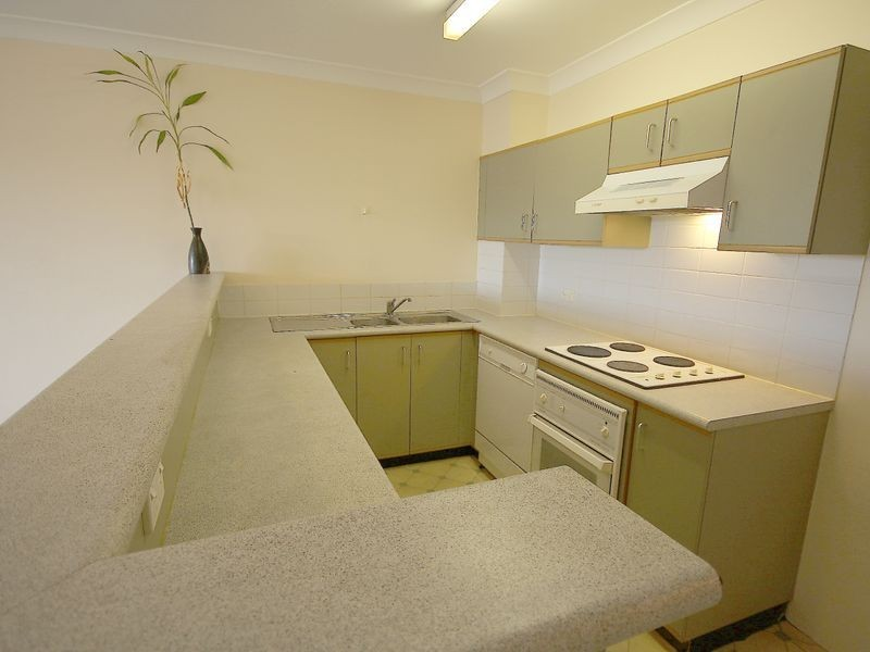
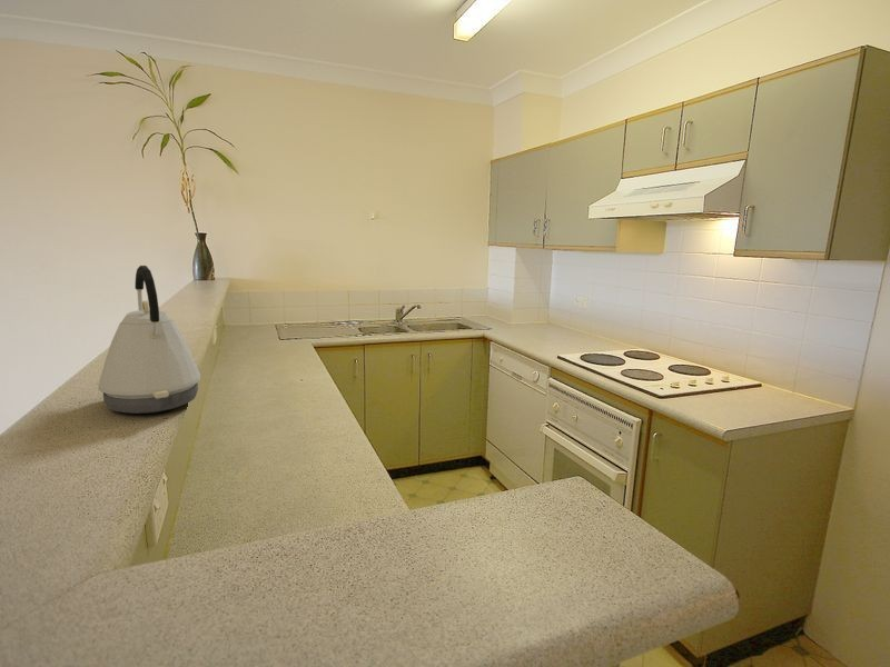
+ kettle [97,265,201,415]
